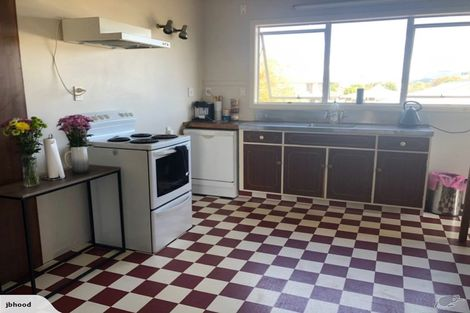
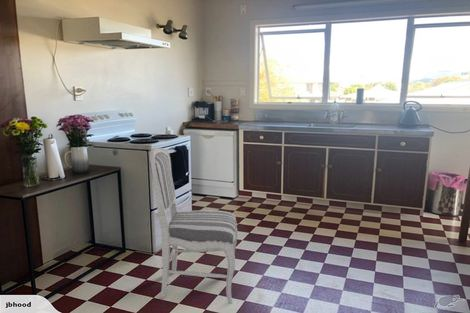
+ dining chair [149,147,239,305]
